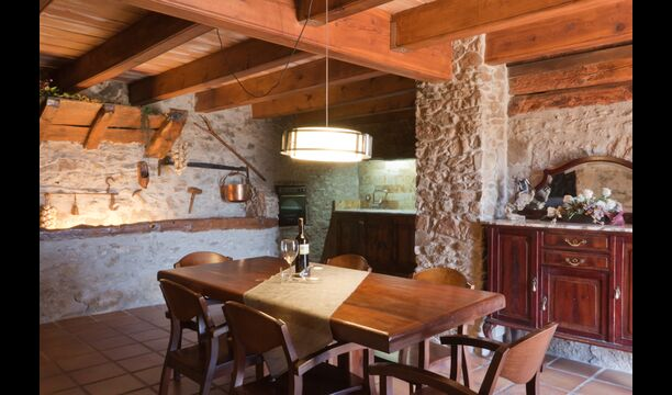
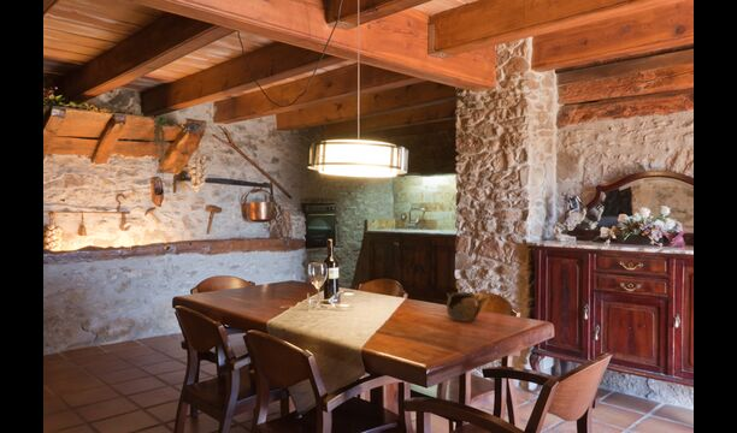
+ teapot [446,291,488,322]
